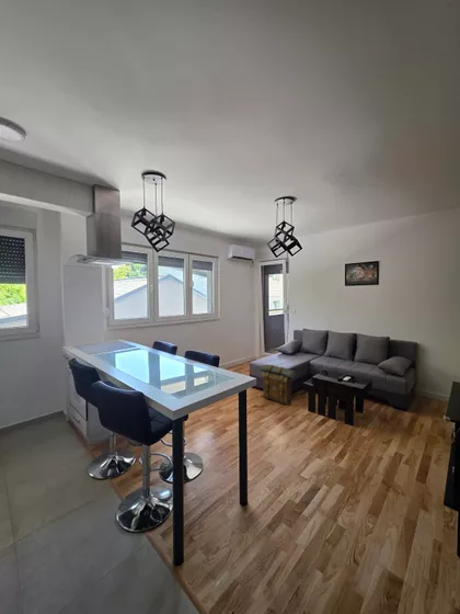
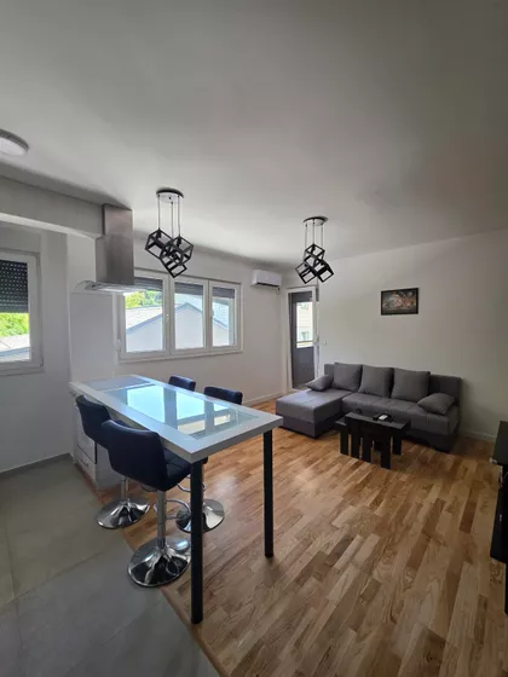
- backpack [258,364,297,406]
